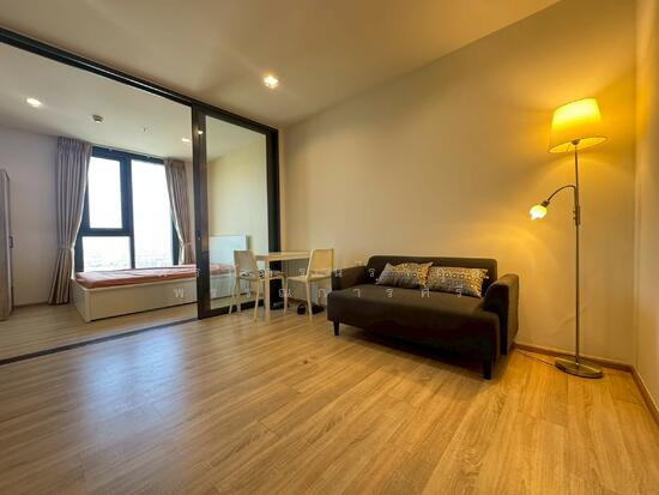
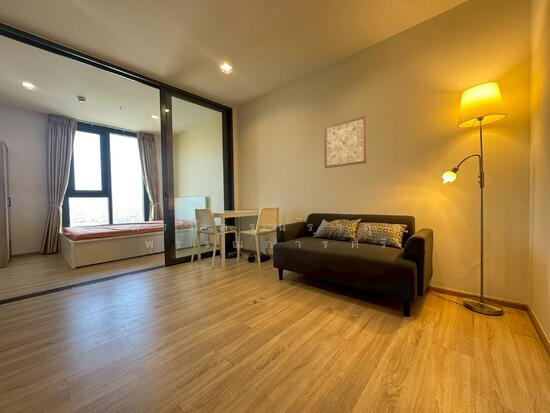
+ wall art [323,115,368,169]
